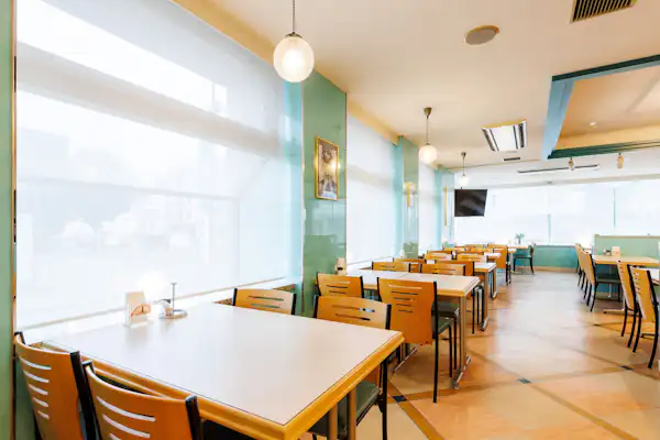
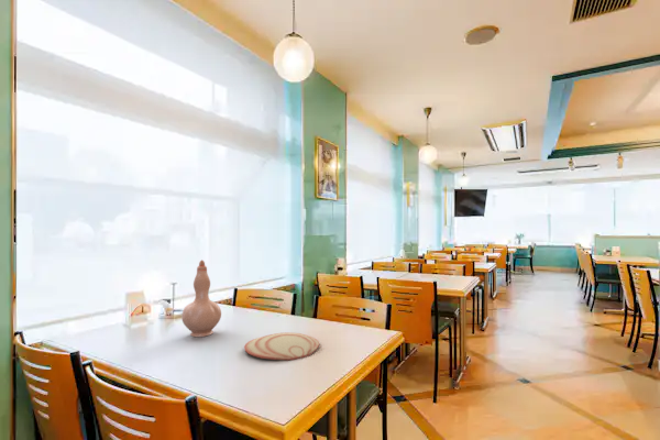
+ plate [243,331,321,361]
+ vase [180,258,222,338]
